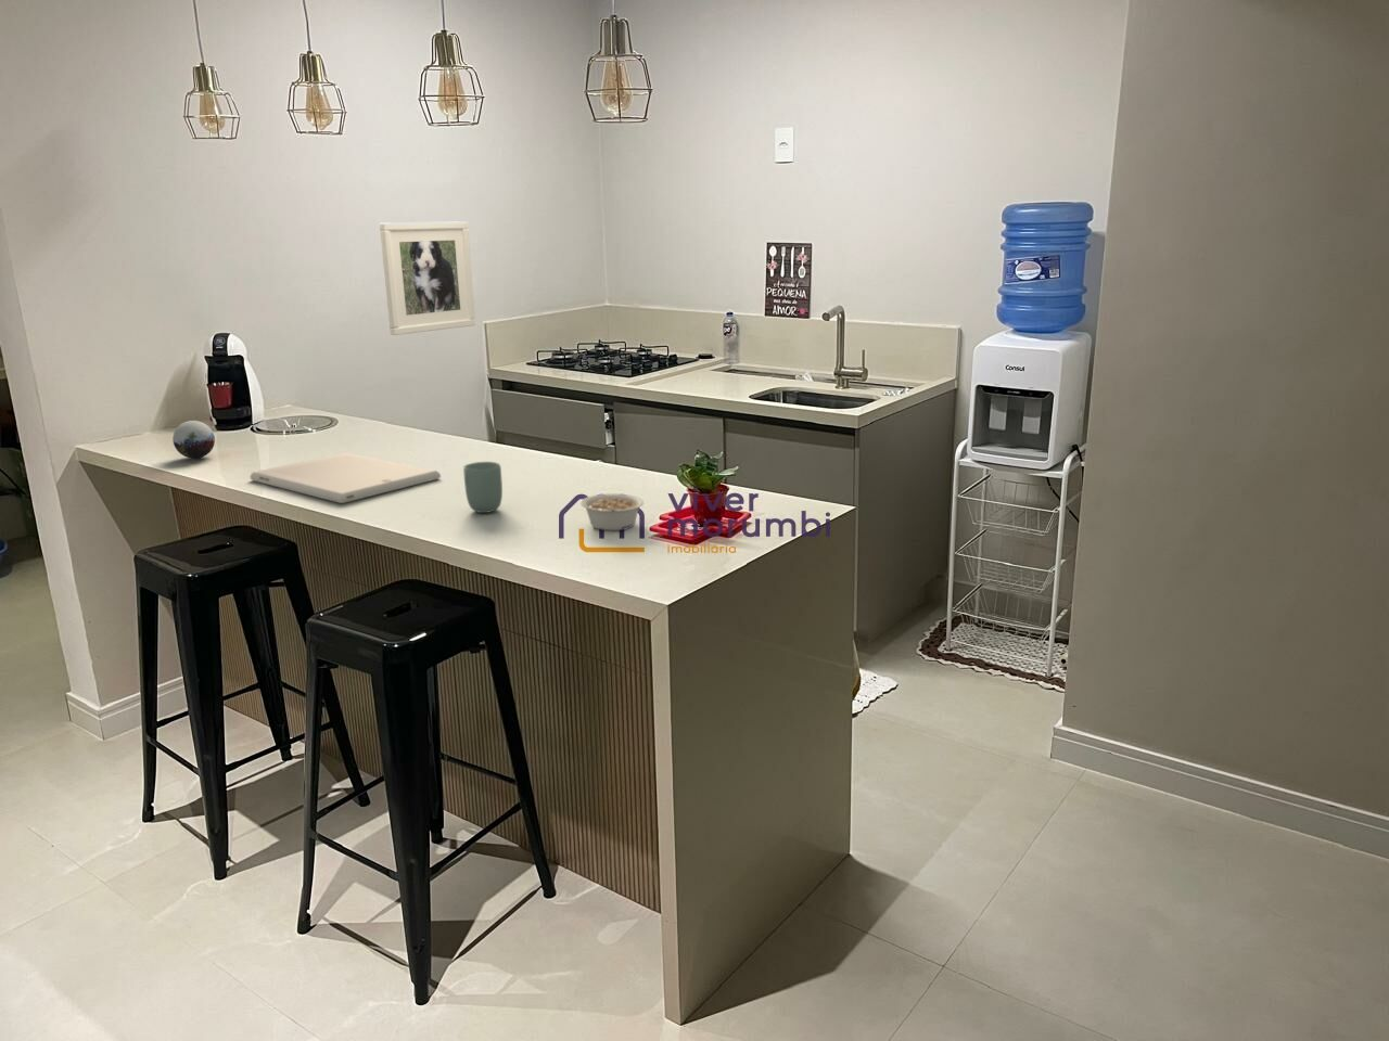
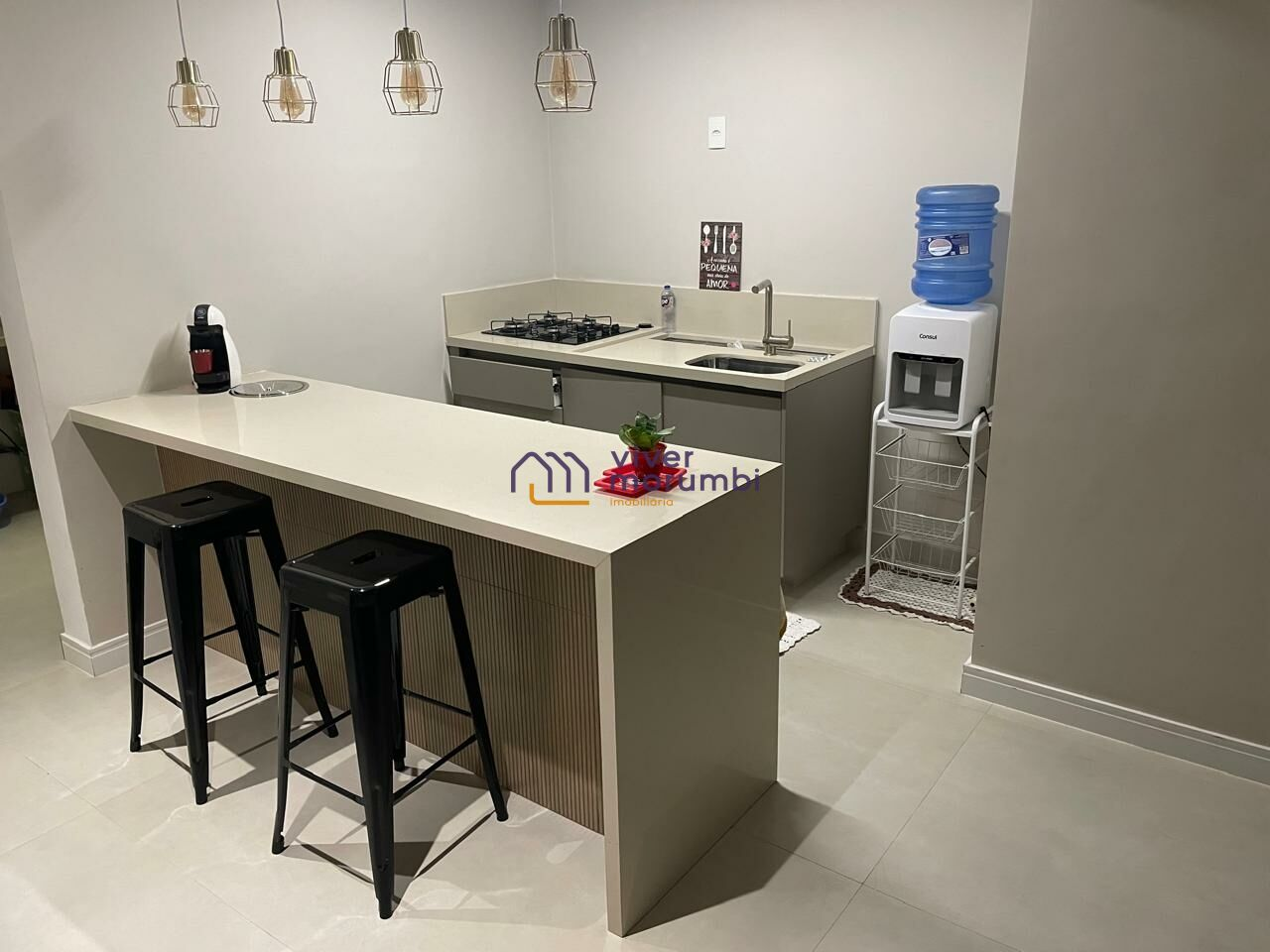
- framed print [378,220,477,336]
- cup [463,460,503,514]
- decorative orb [172,420,215,459]
- legume [580,492,644,531]
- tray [248,452,442,504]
